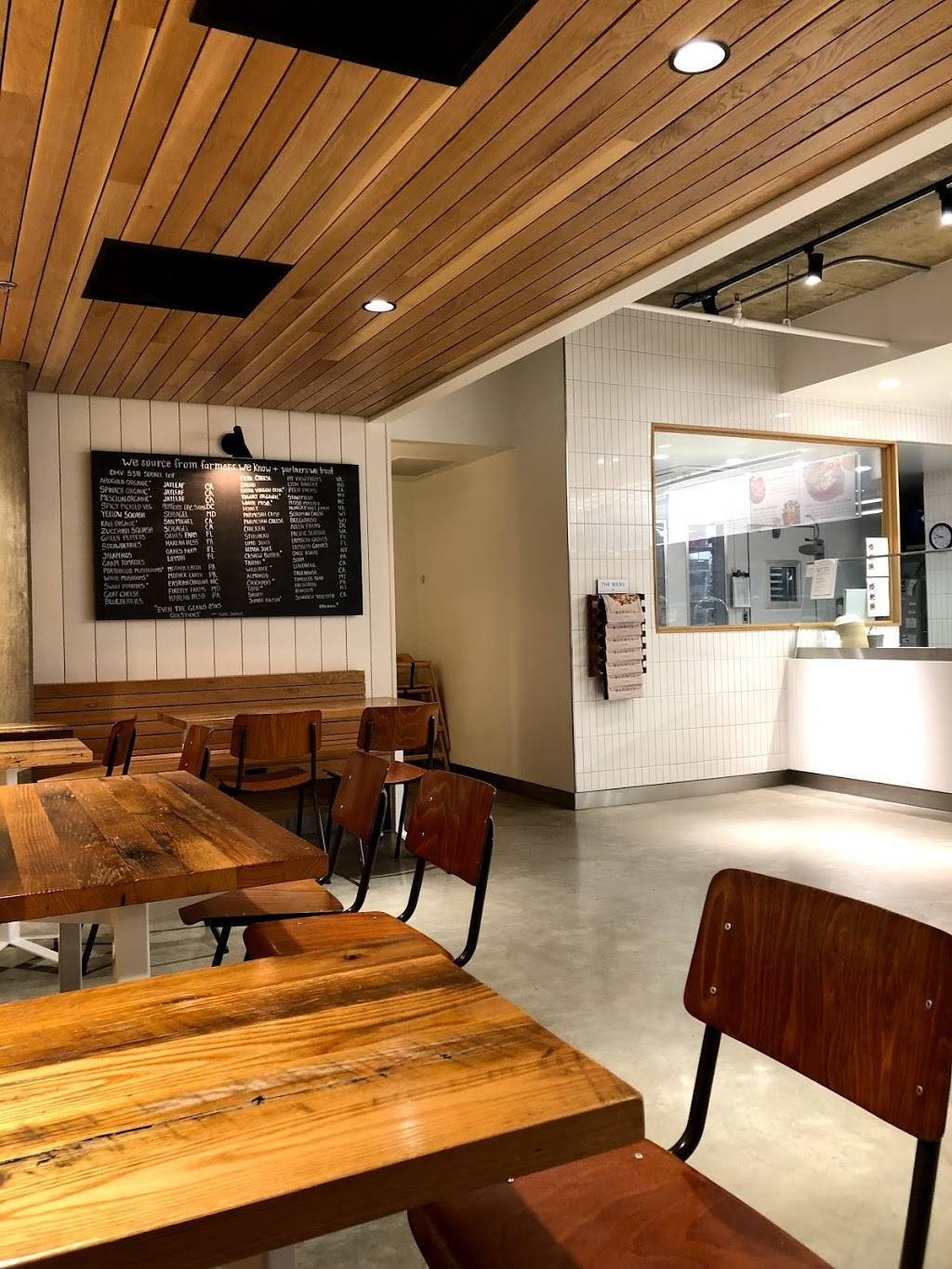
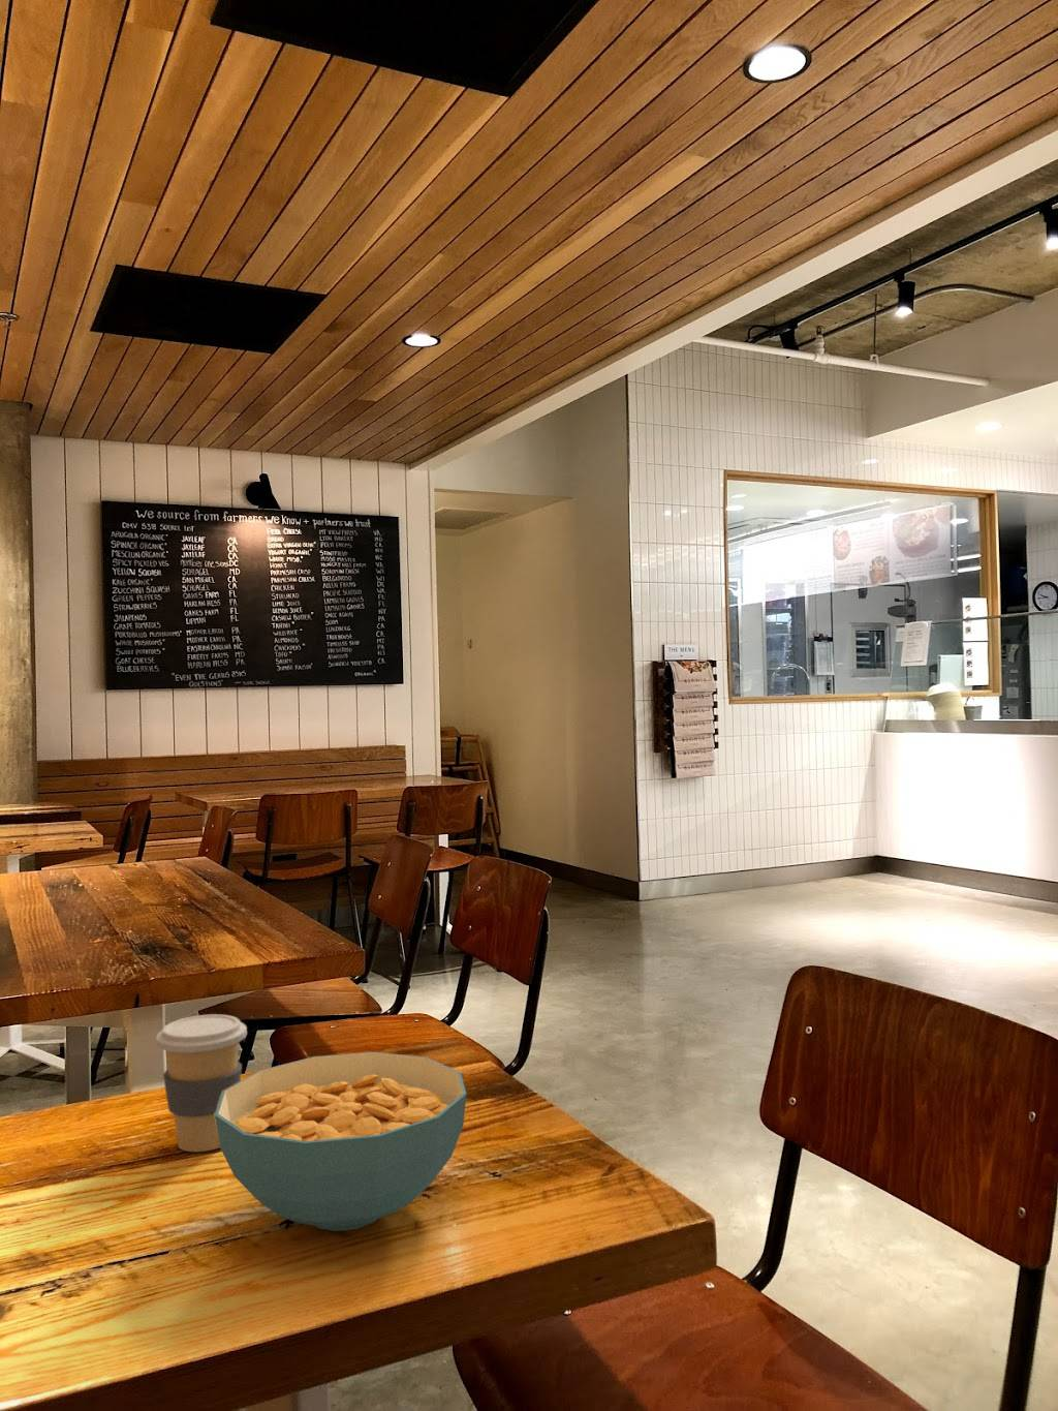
+ coffee cup [154,1013,248,1153]
+ cereal bowl [214,1051,467,1232]
